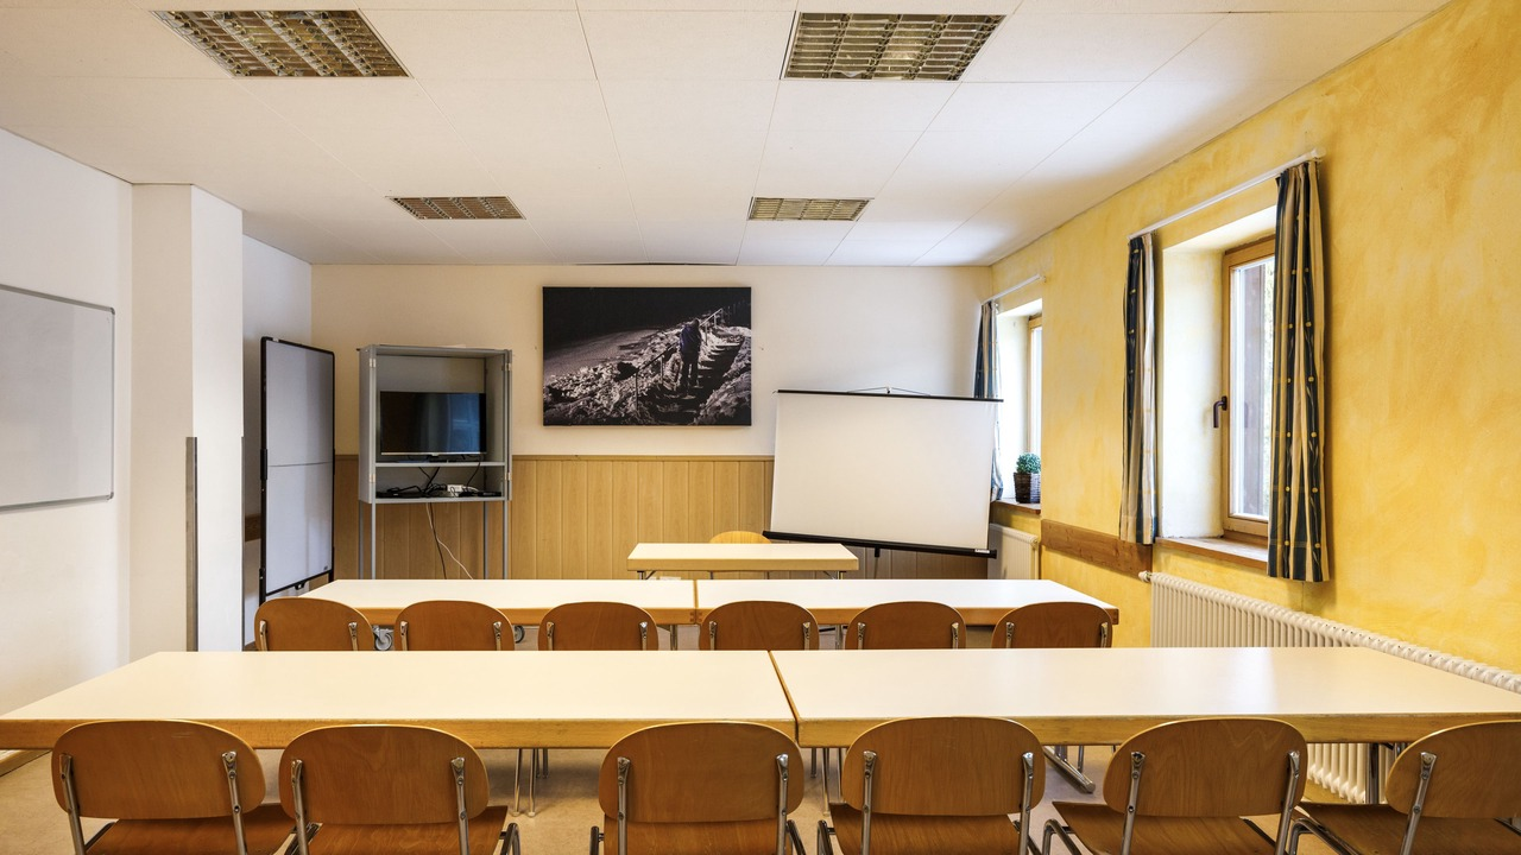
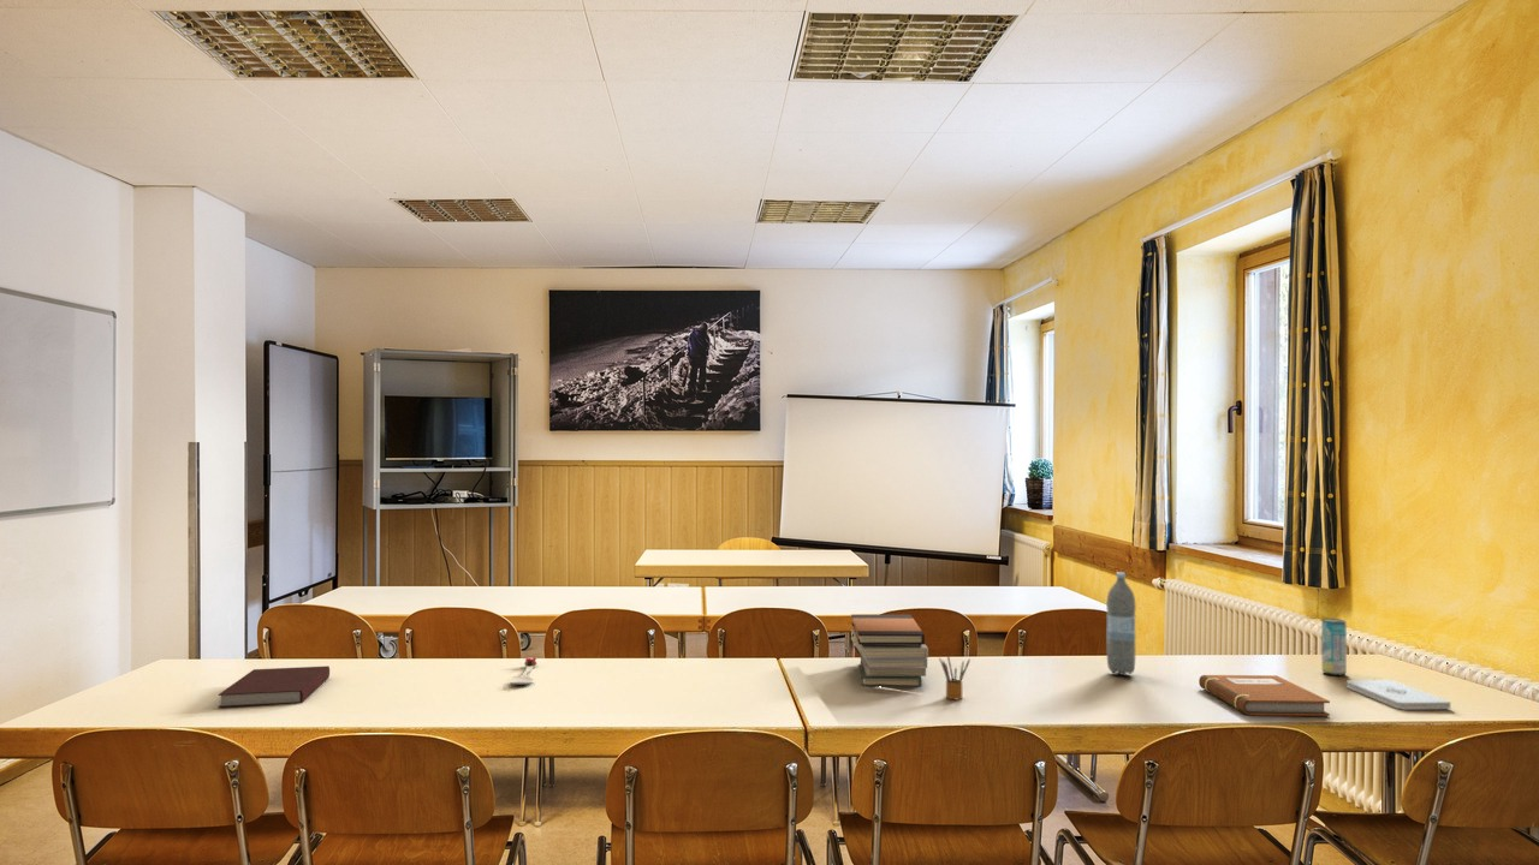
+ spoon [510,656,537,686]
+ notebook [1198,674,1331,717]
+ notebook [216,666,331,709]
+ pencil box [938,654,971,700]
+ water bottle [1105,571,1137,676]
+ notepad [1345,679,1451,711]
+ book stack [850,614,929,687]
+ beverage can [1320,618,1348,676]
